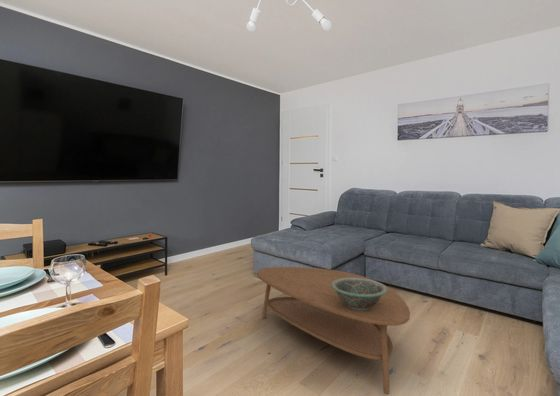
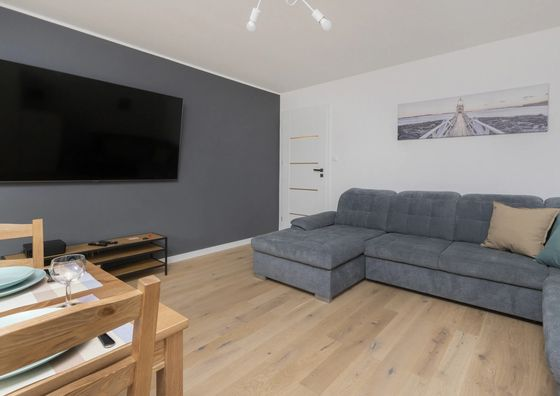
- coffee table [256,266,411,395]
- decorative bowl [331,278,387,311]
